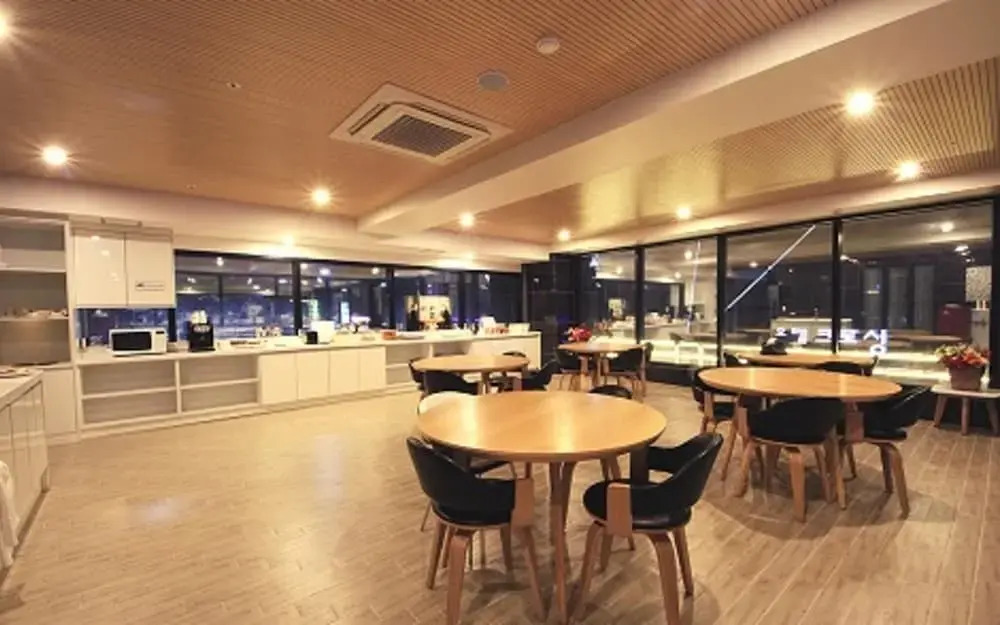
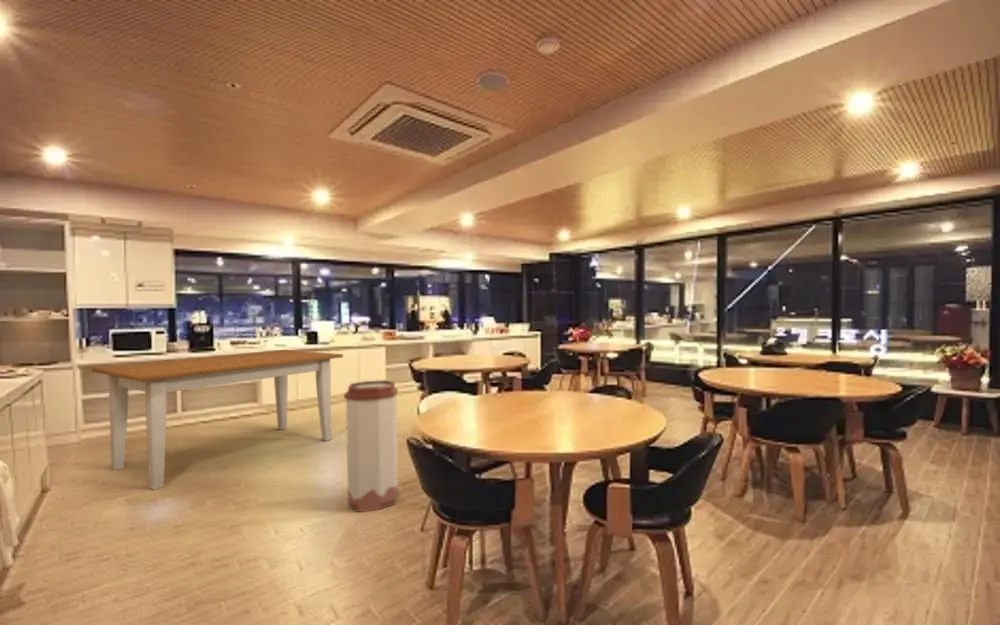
+ table [91,349,344,491]
+ trash can [343,379,399,513]
